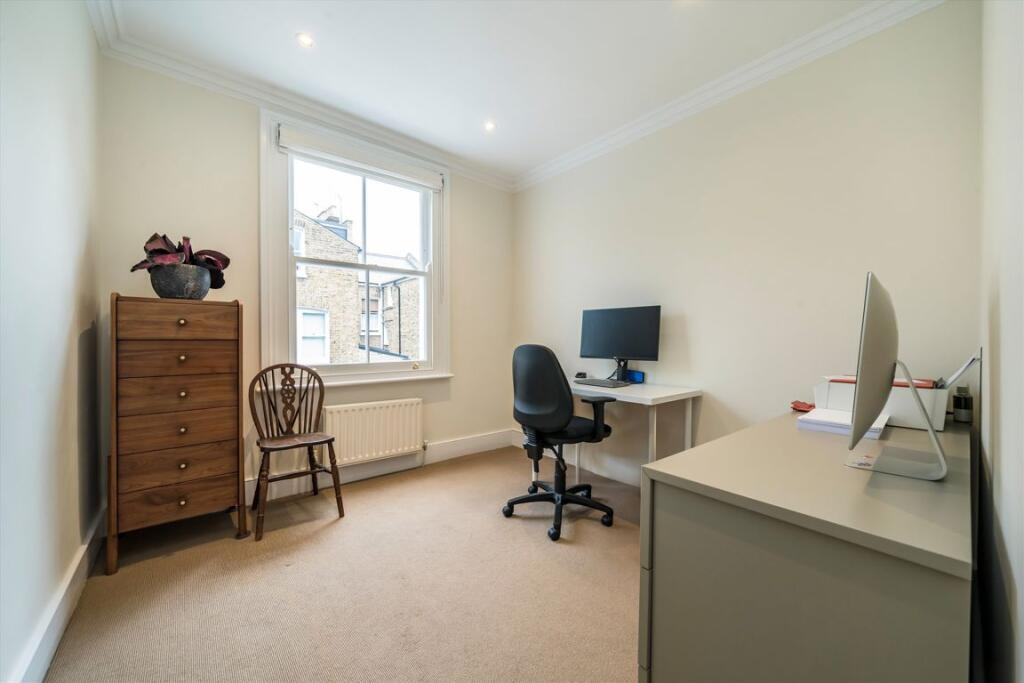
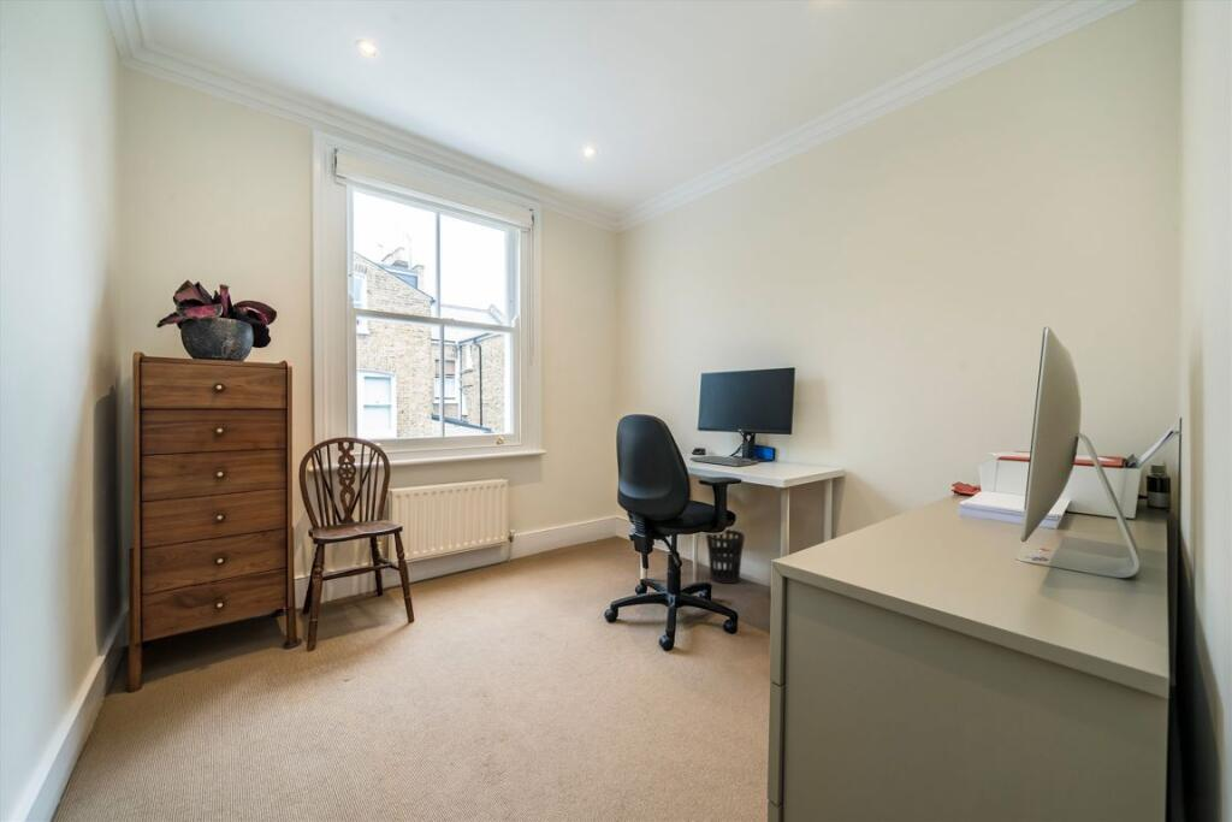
+ wastebasket [705,528,746,585]
